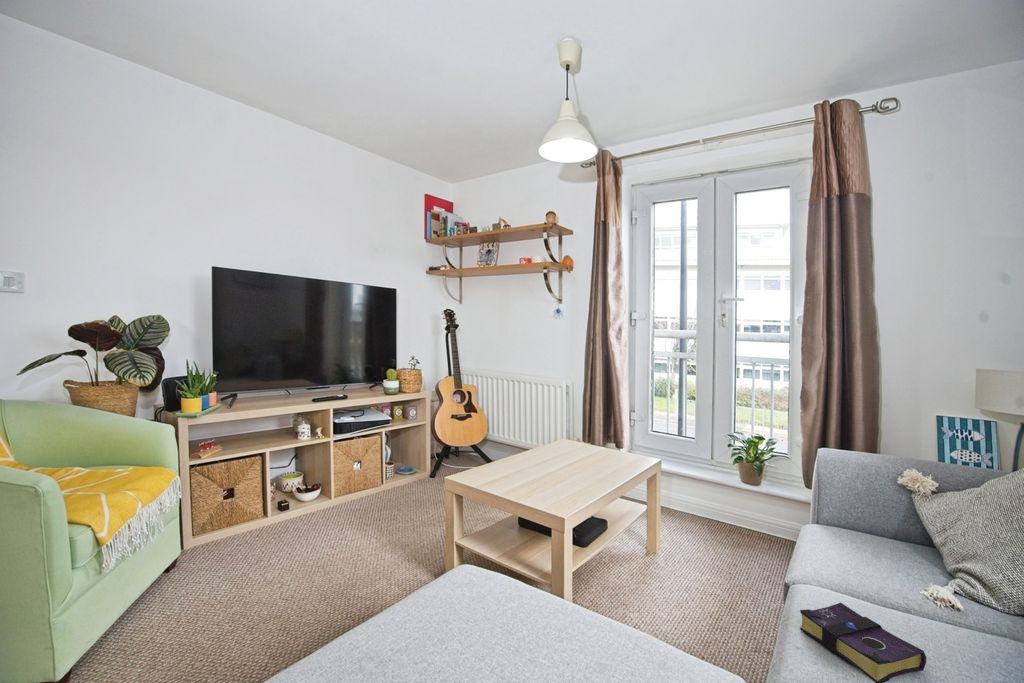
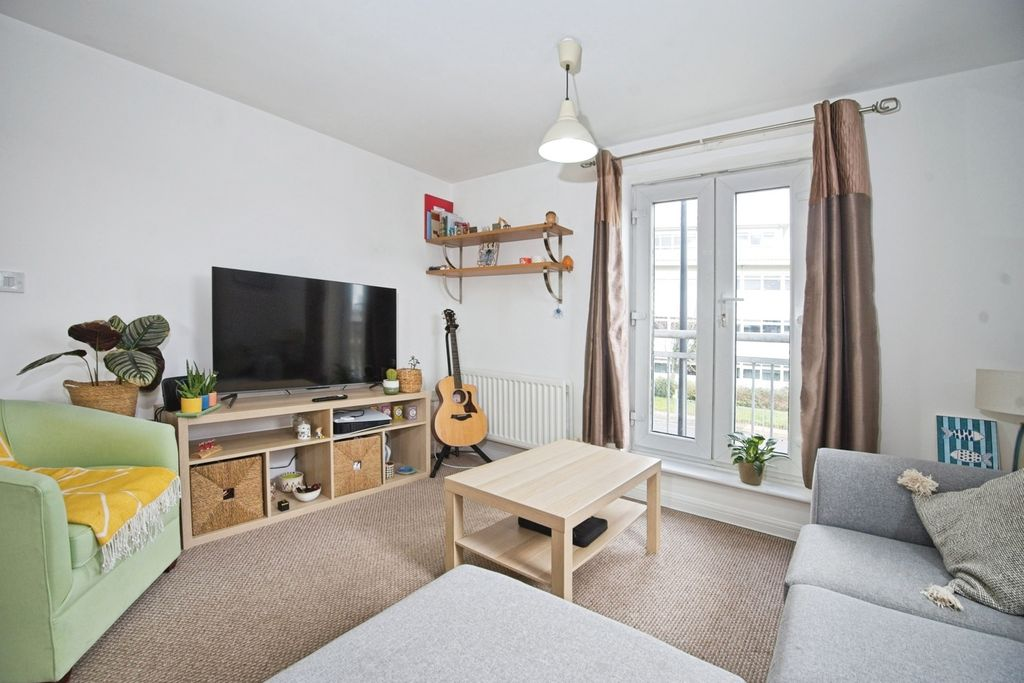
- book [799,602,927,683]
